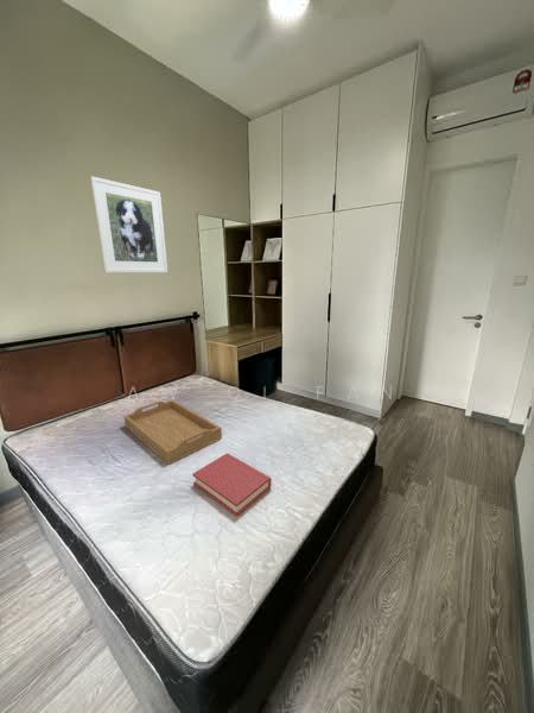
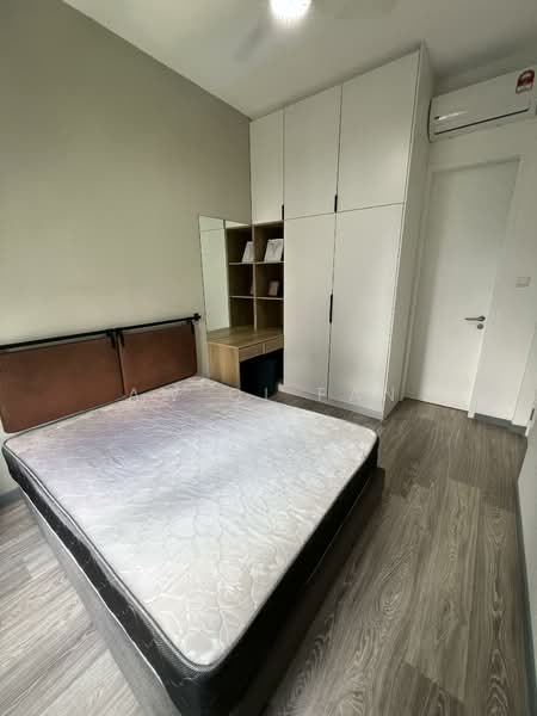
- hardback book [192,452,272,517]
- serving tray [122,398,223,466]
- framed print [89,175,169,273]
